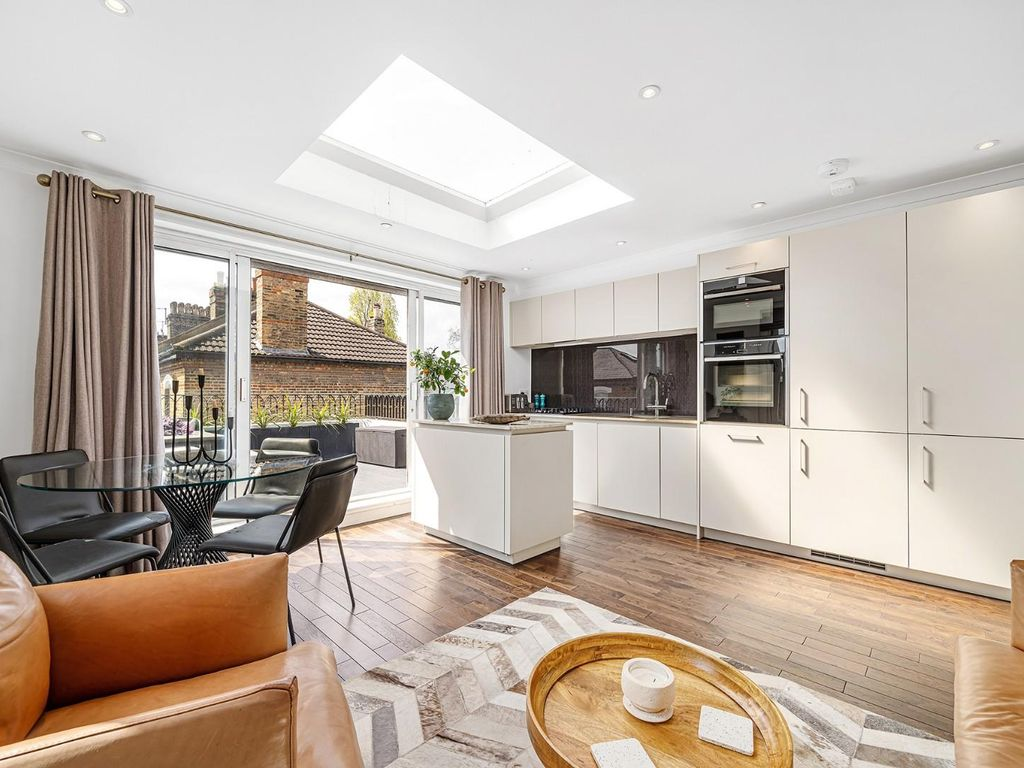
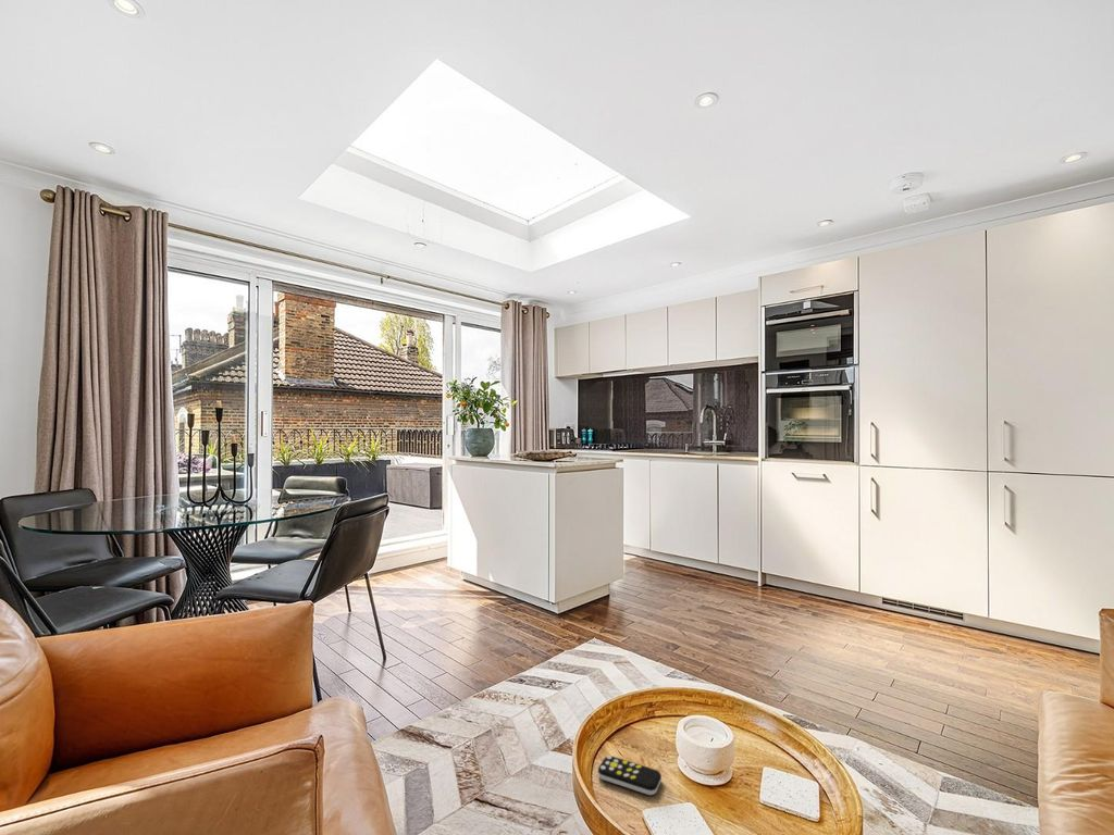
+ remote control [597,755,663,796]
